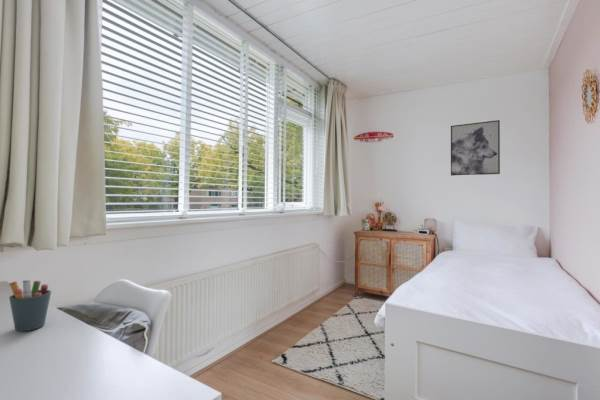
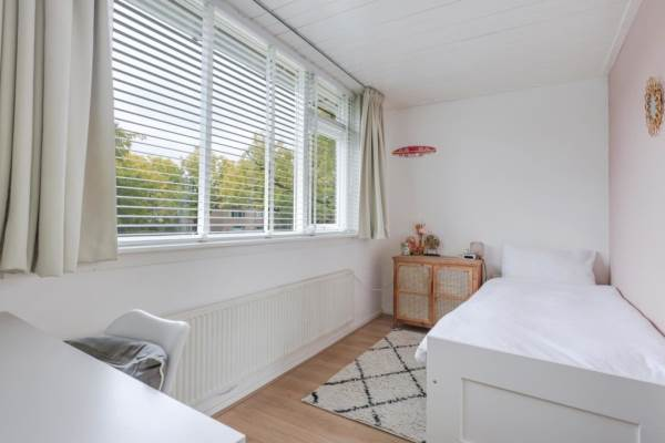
- pen holder [8,279,52,332]
- wall art [450,119,501,177]
